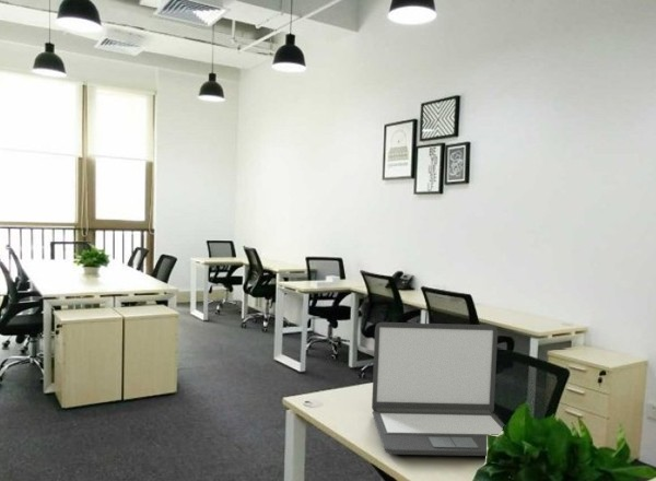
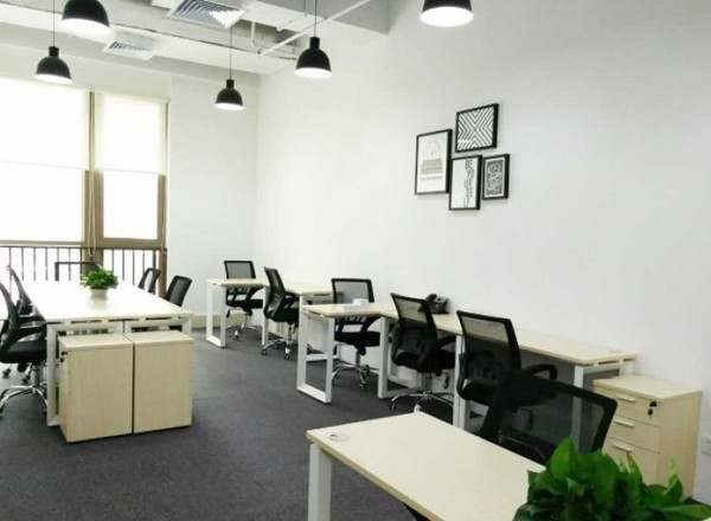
- laptop [371,321,505,457]
